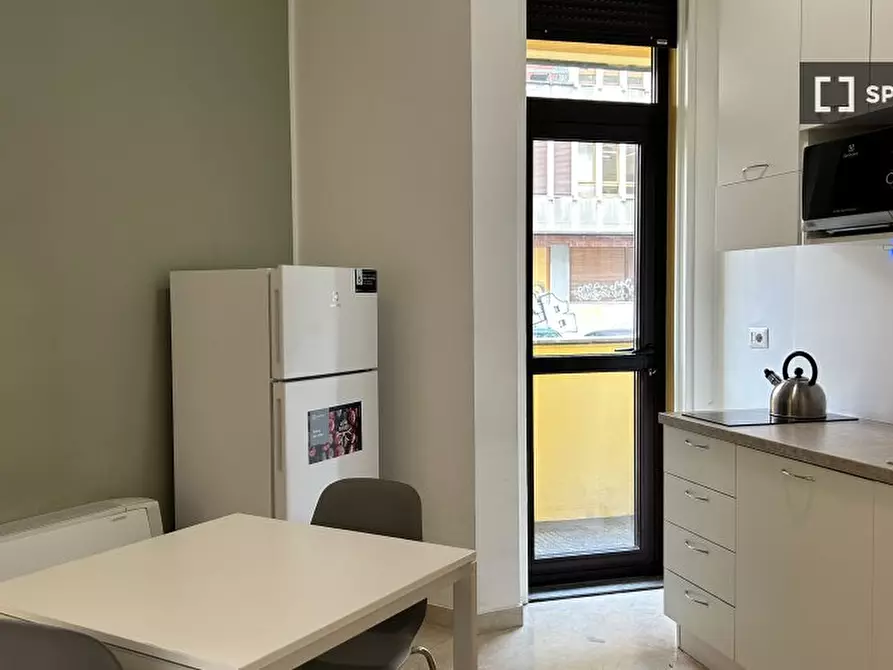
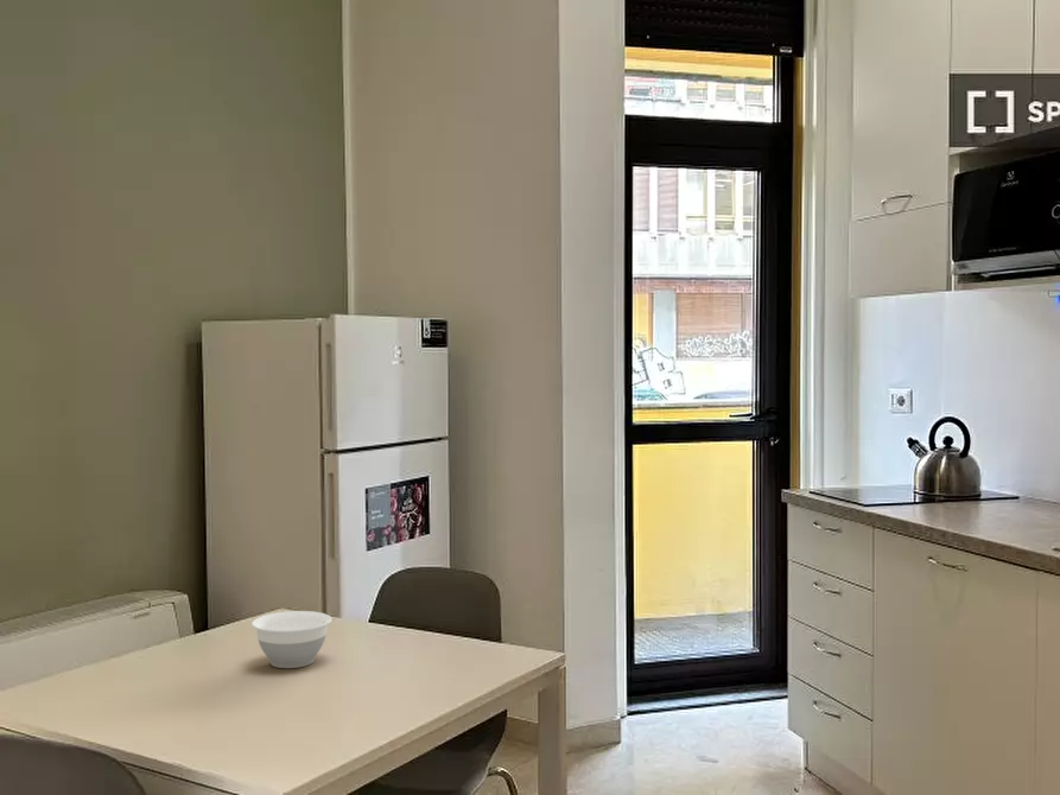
+ bowl [250,610,332,669]
